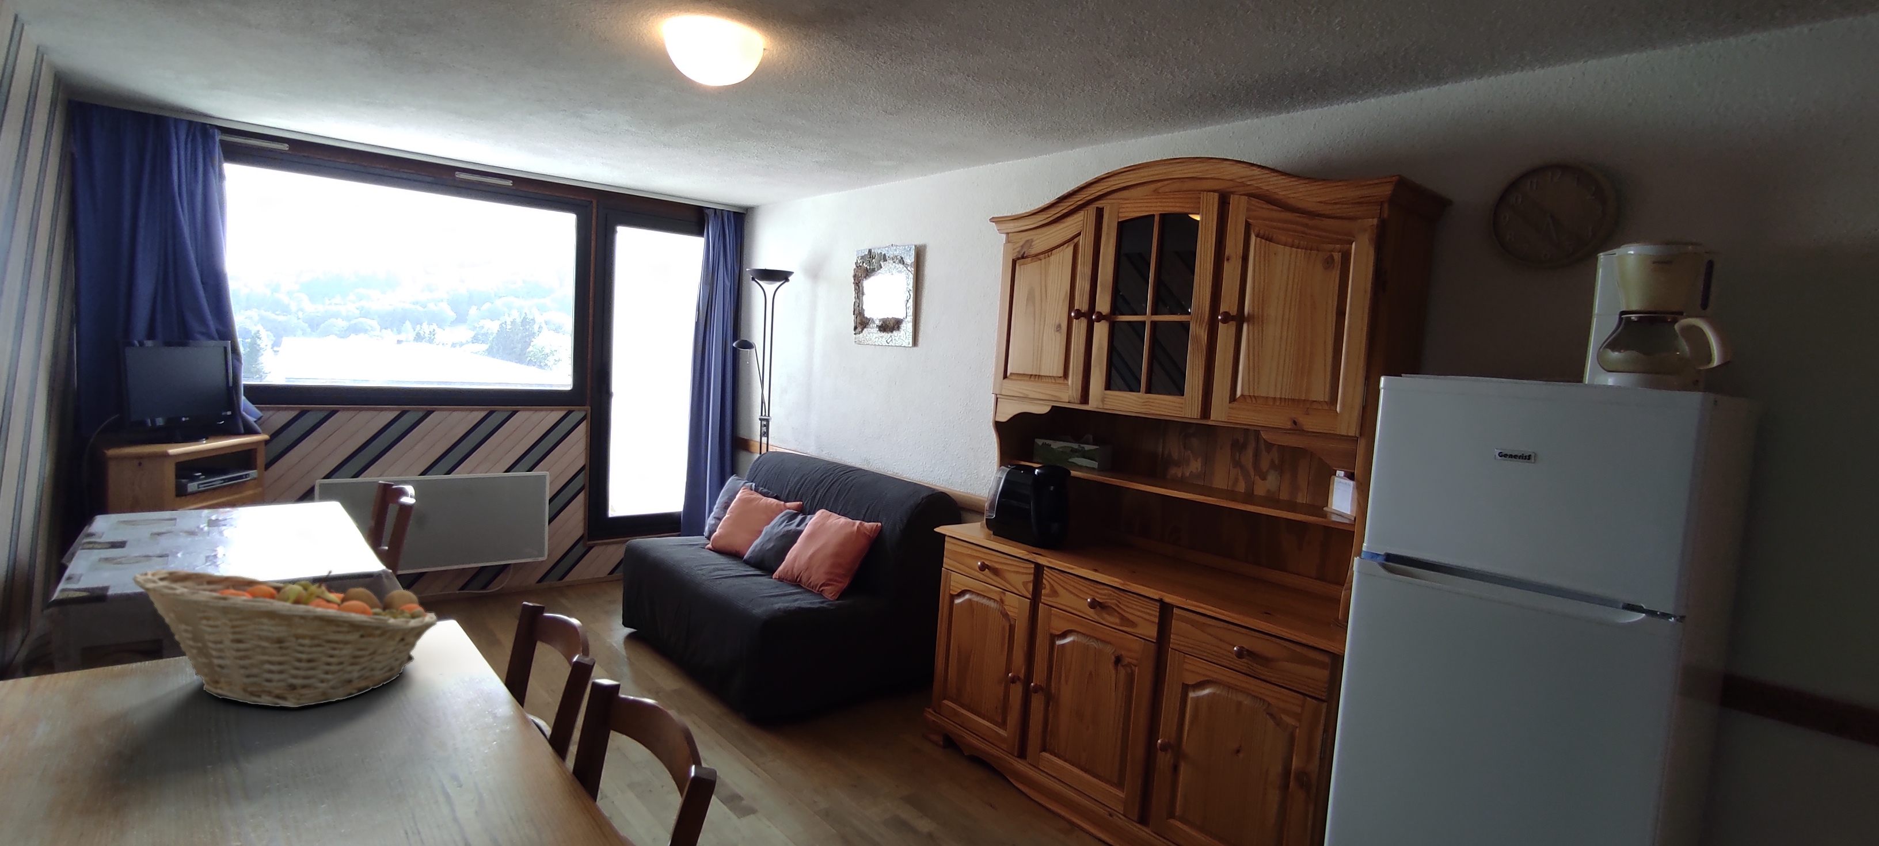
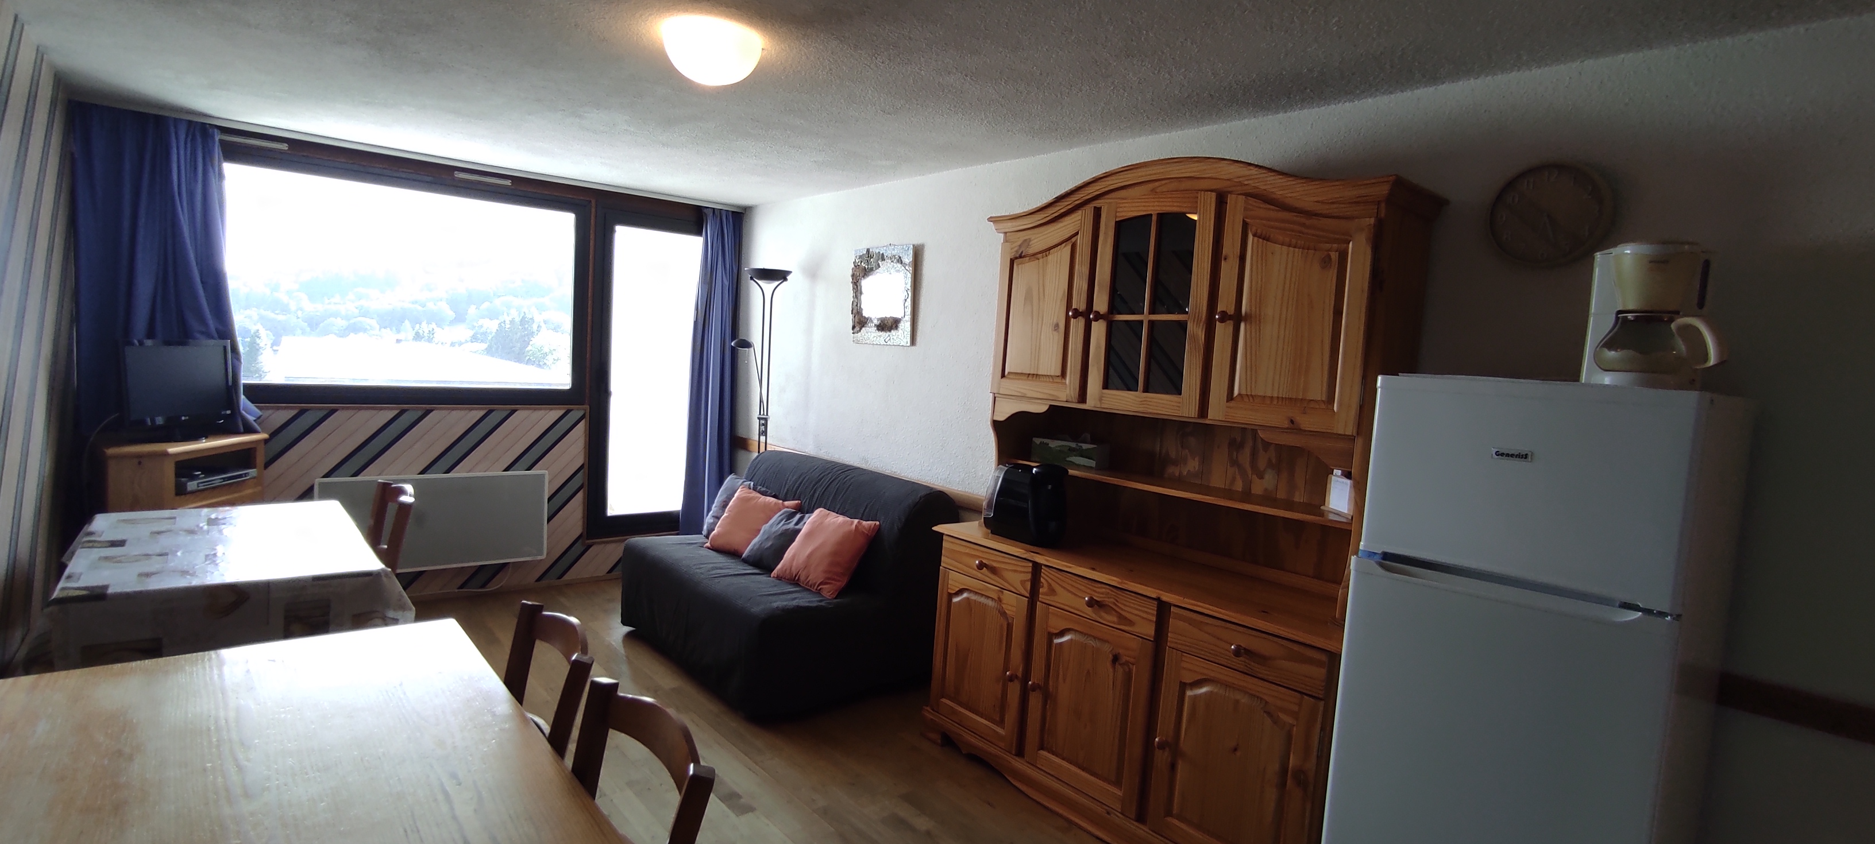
- fruit basket [132,569,439,708]
